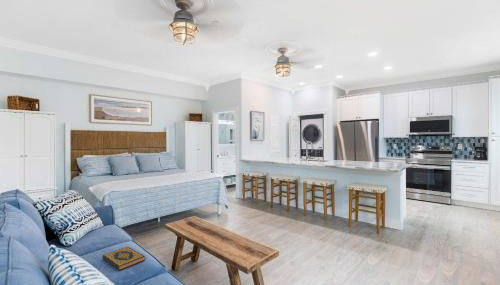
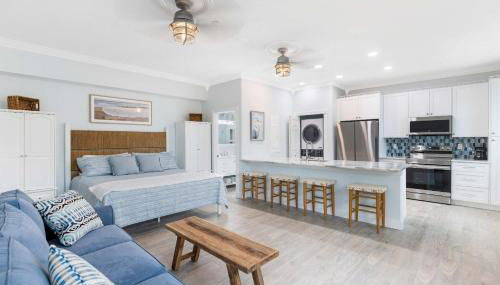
- hardback book [101,246,146,271]
